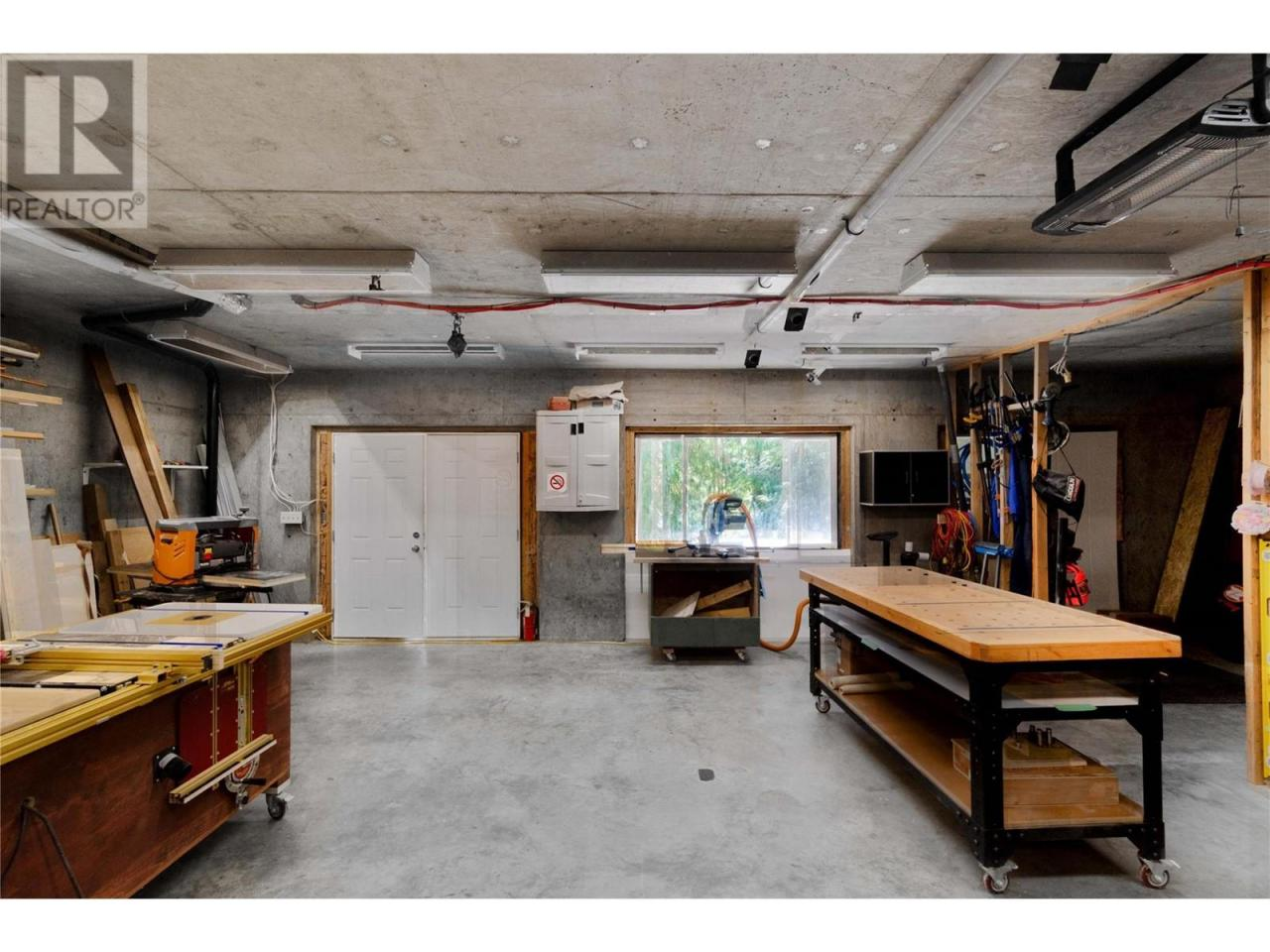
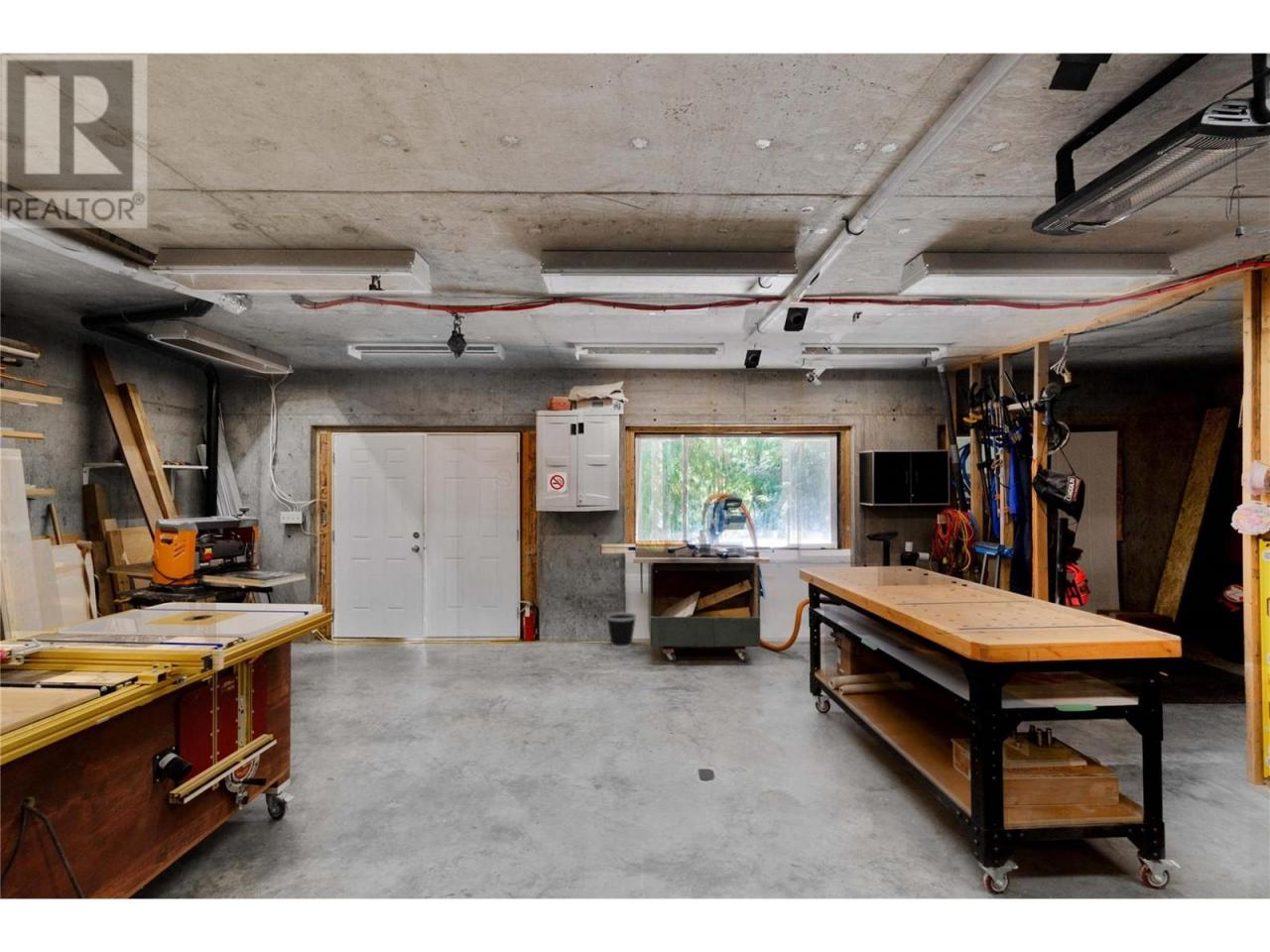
+ wastebasket [605,611,638,650]
